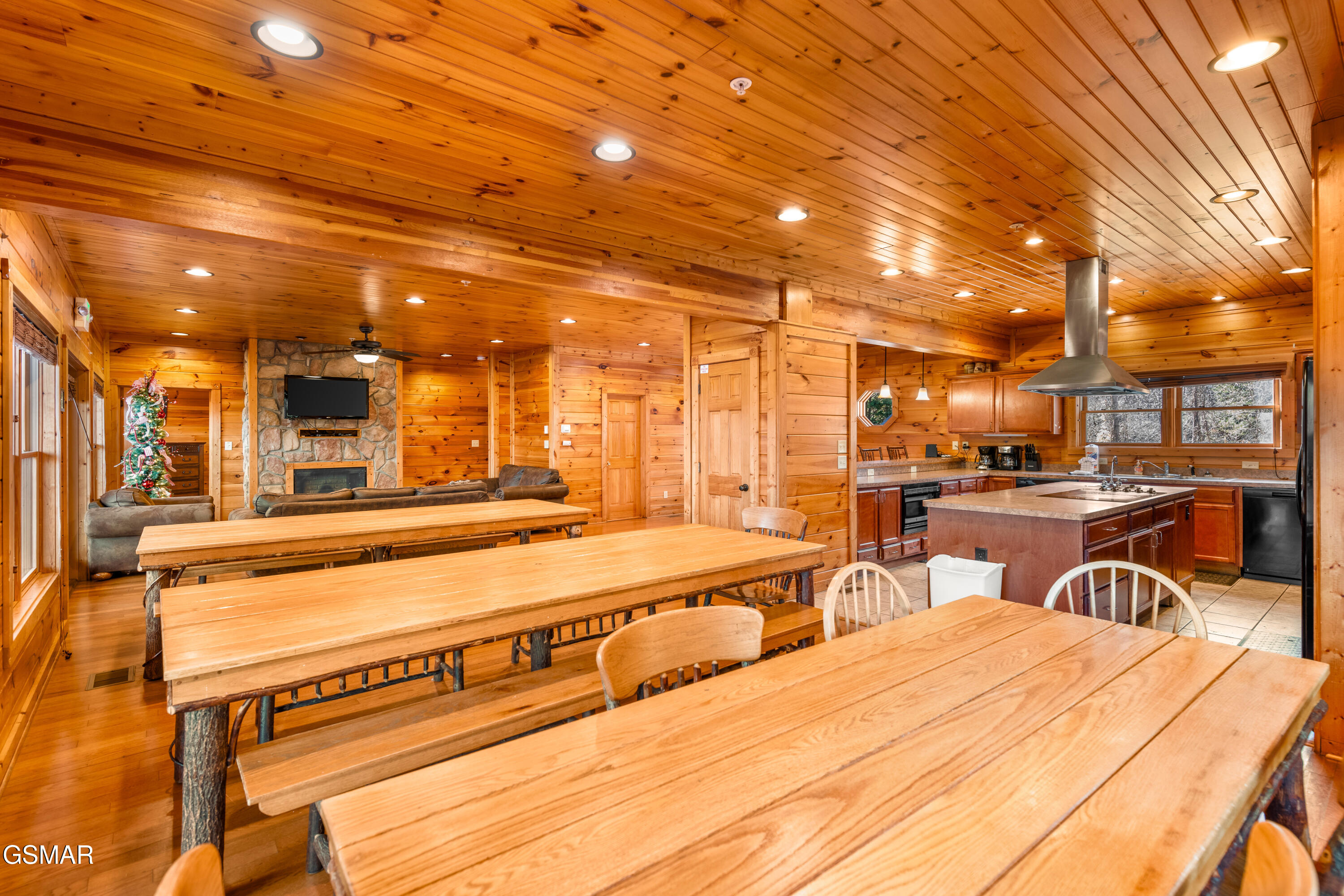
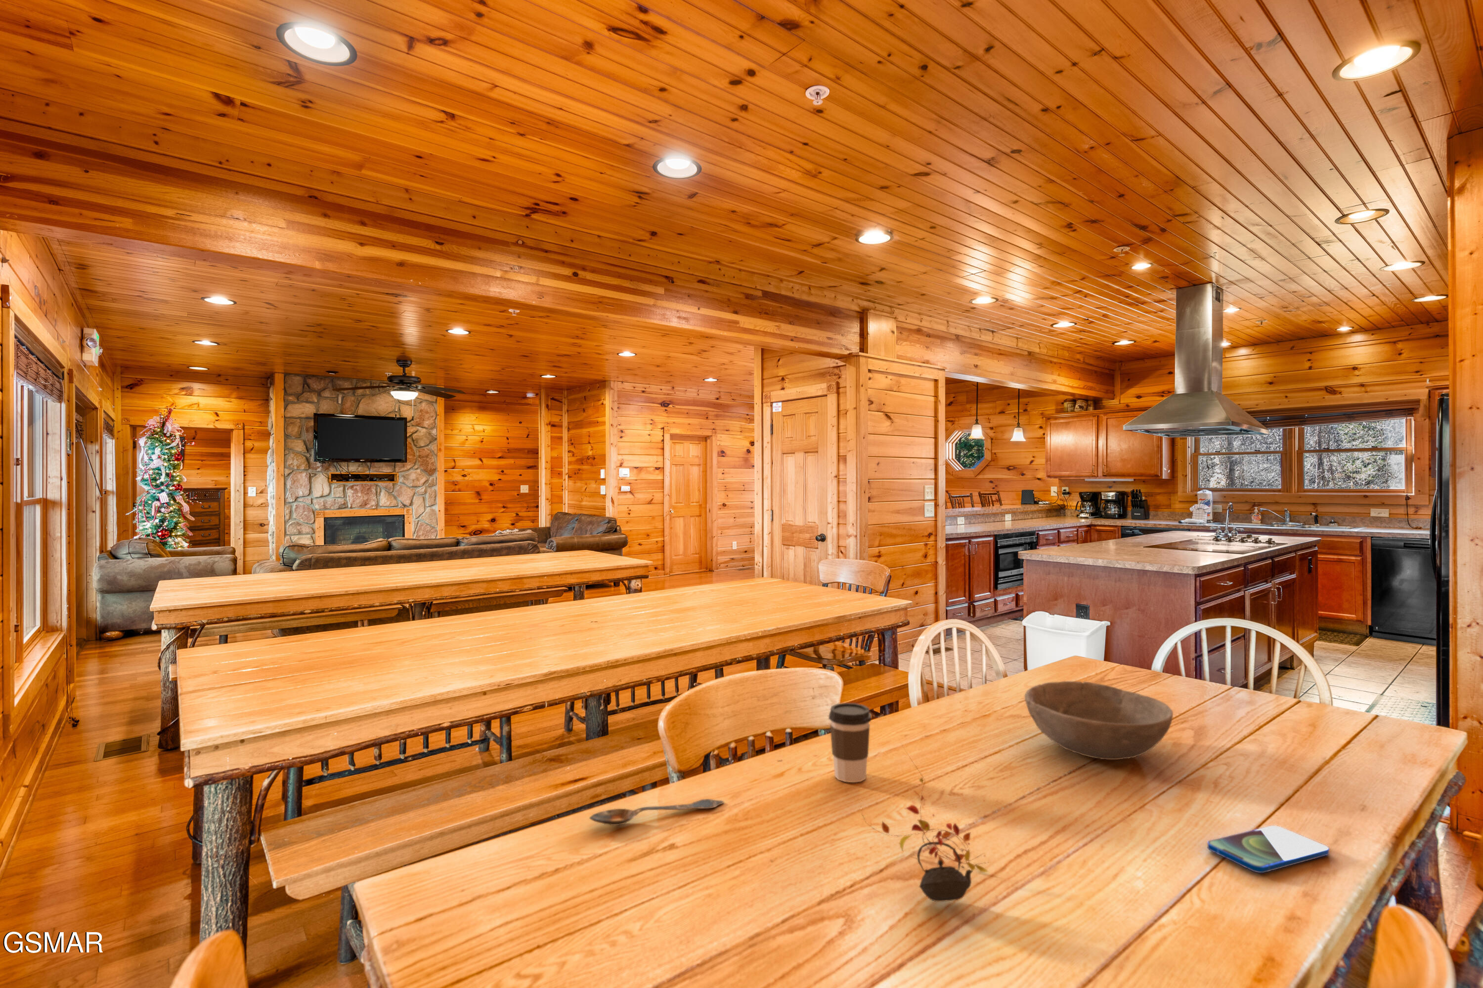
+ coffee cup [828,702,872,783]
+ teapot [861,737,994,902]
+ smartphone [1207,825,1330,873]
+ spoon [589,798,724,826]
+ bowl [1024,680,1174,760]
